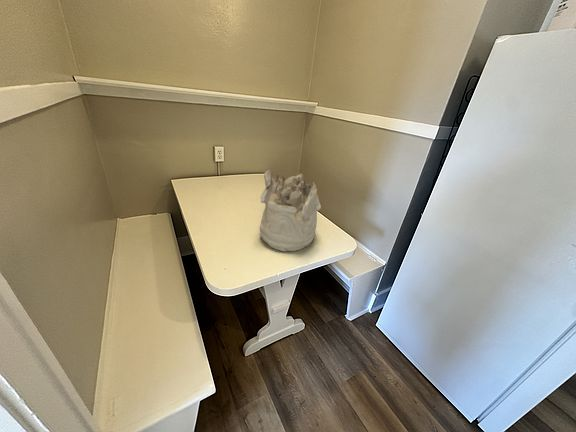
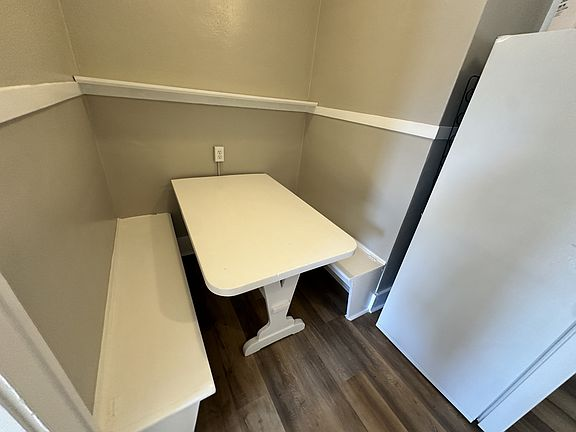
- mineral sample [259,168,322,252]
